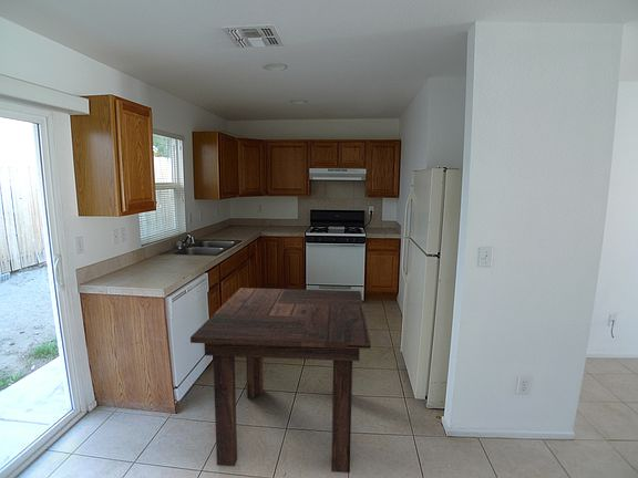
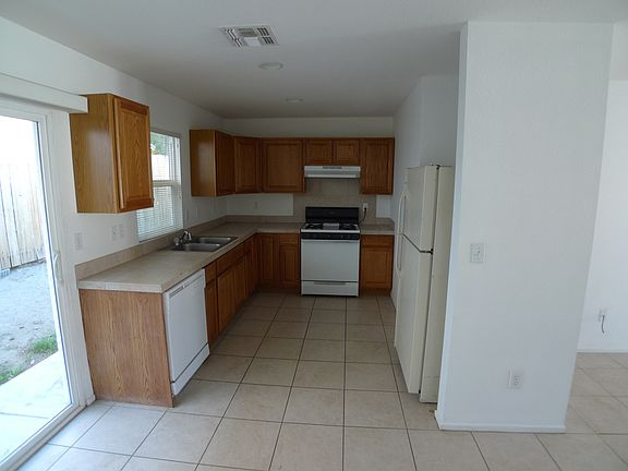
- dining table [189,287,372,474]
